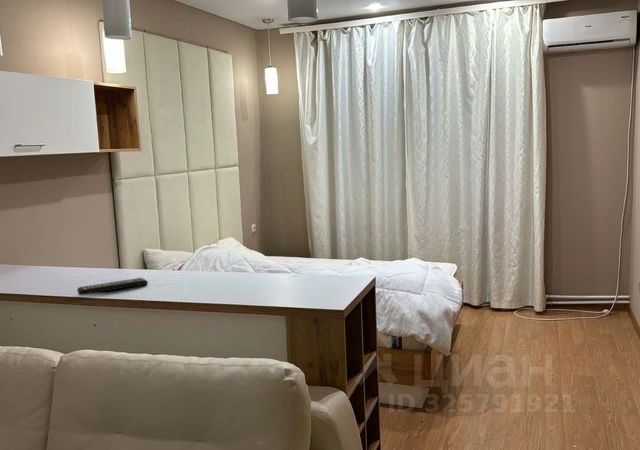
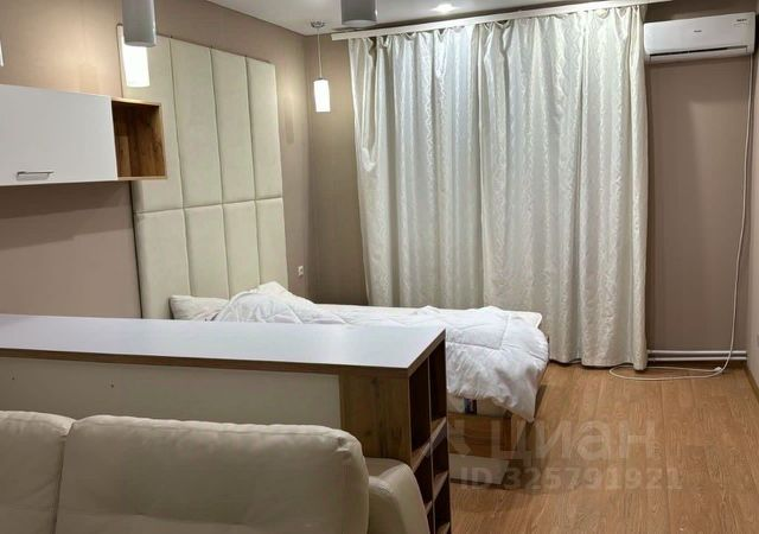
- remote control [76,277,149,296]
